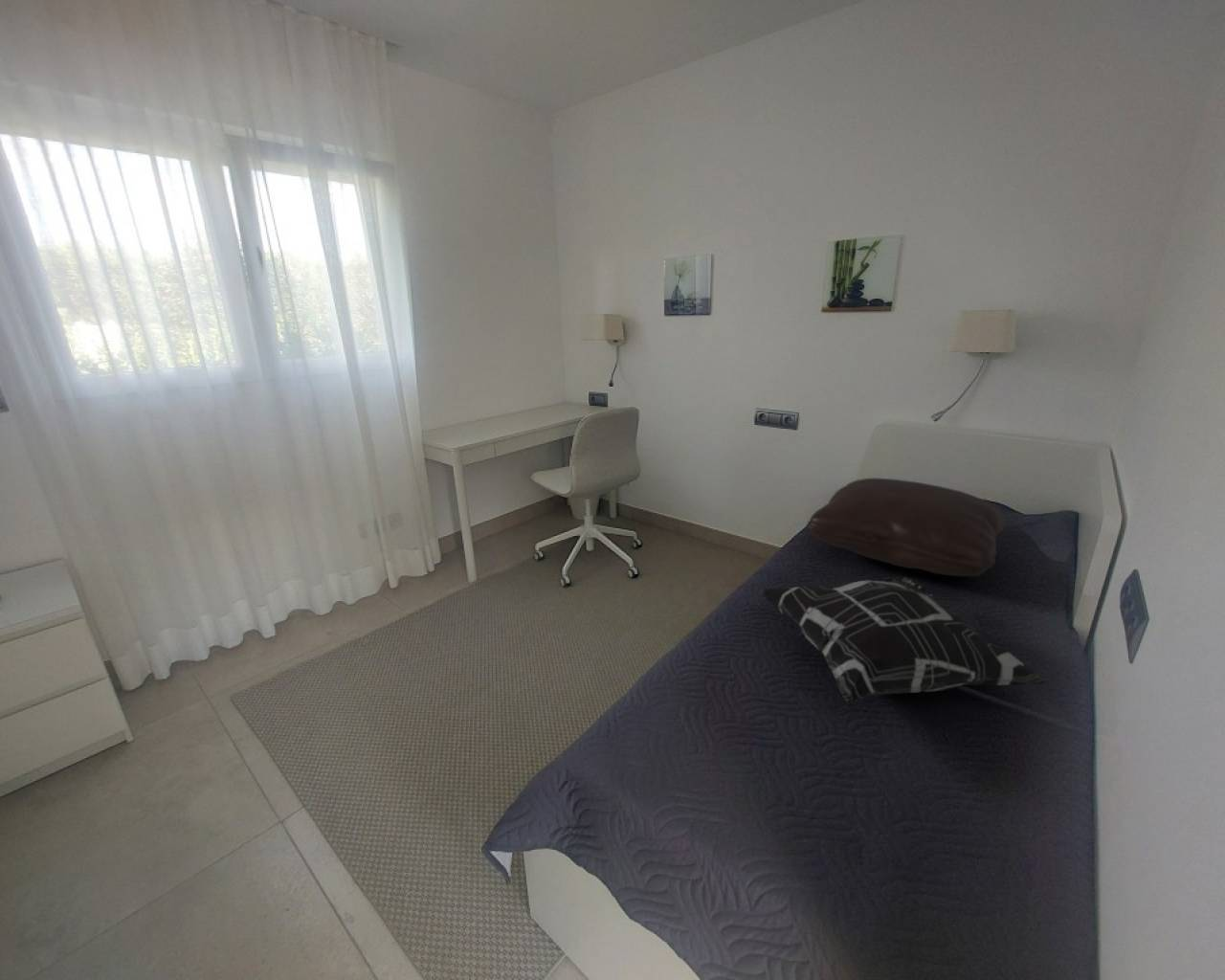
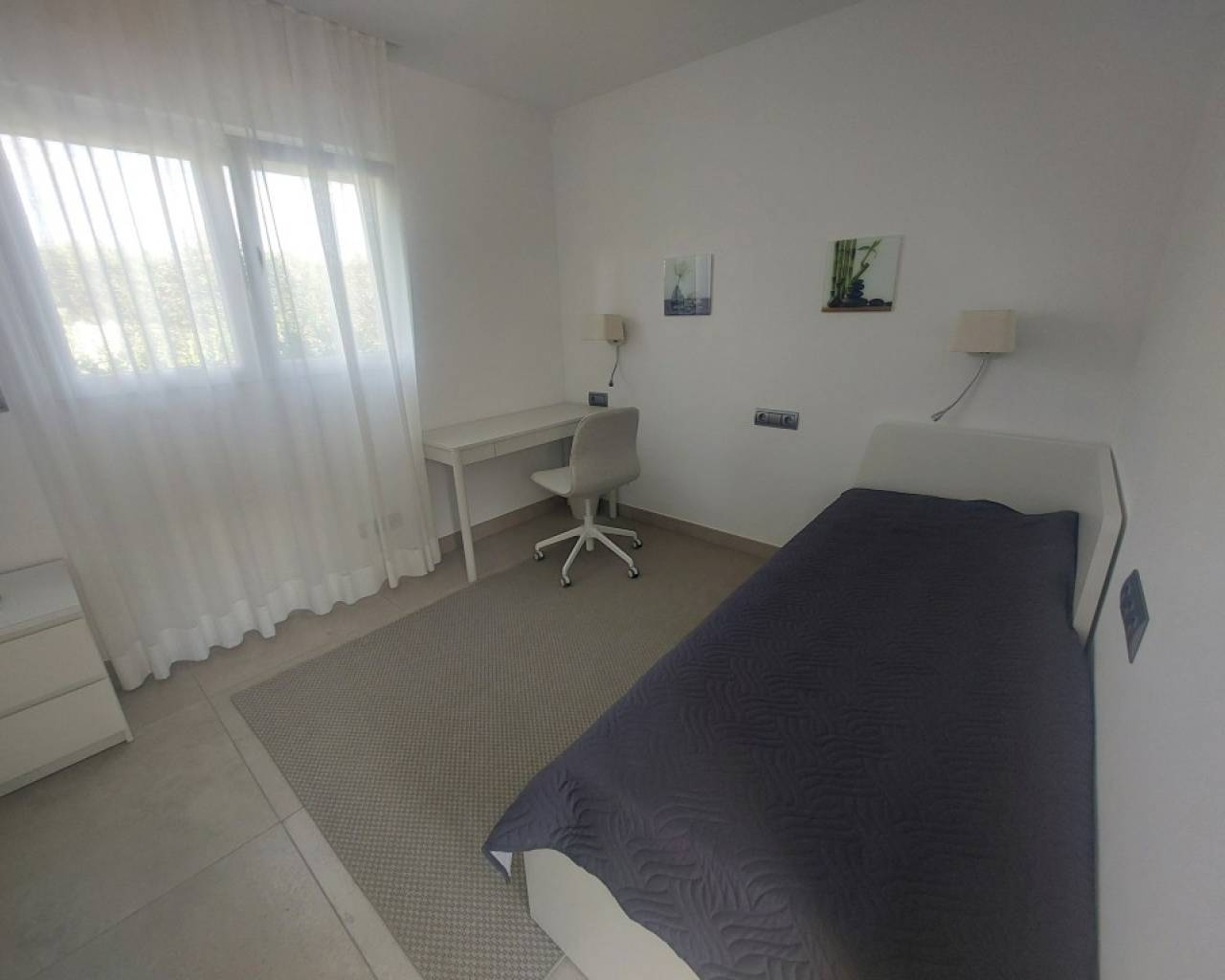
- decorative pillow [760,575,1047,703]
- pillow [806,478,1007,577]
